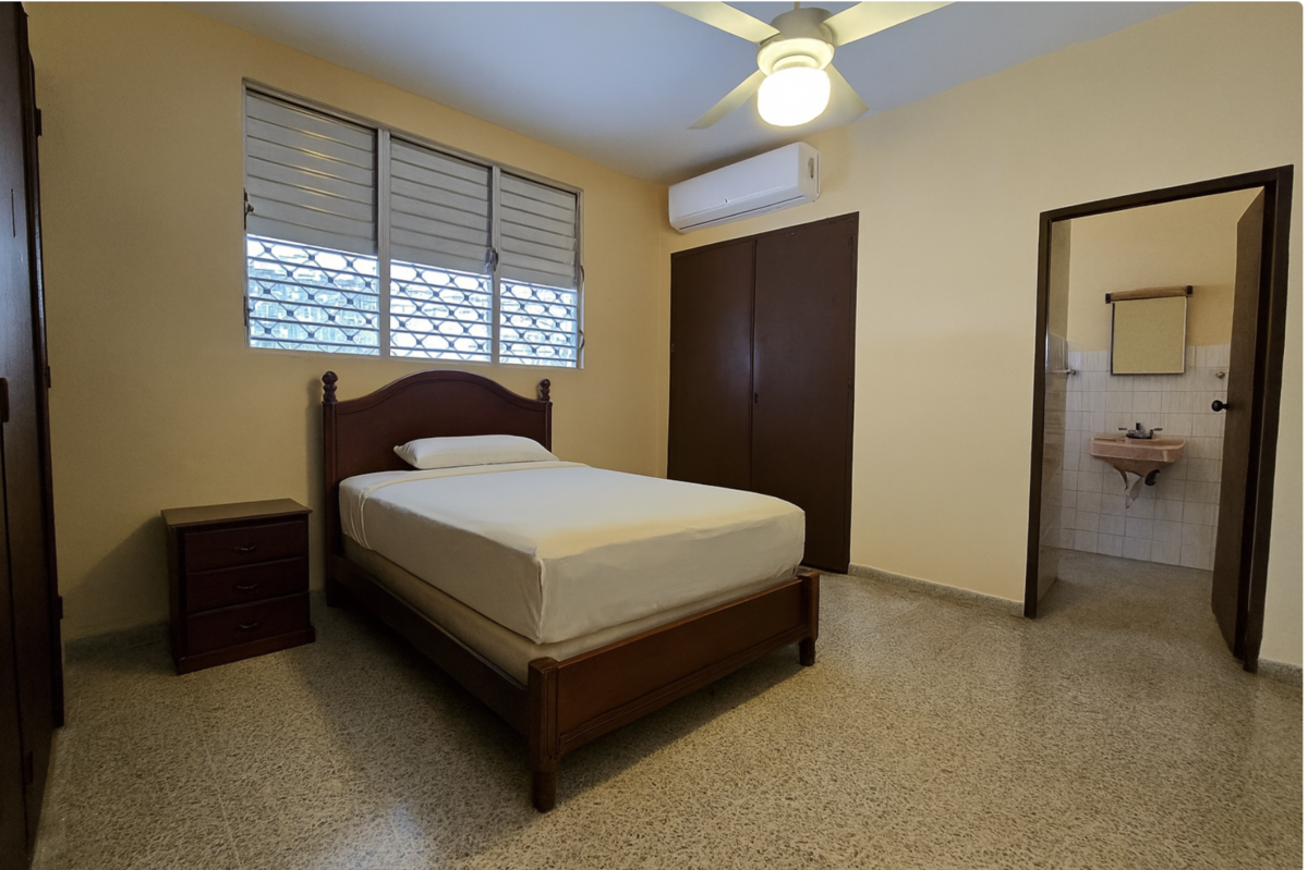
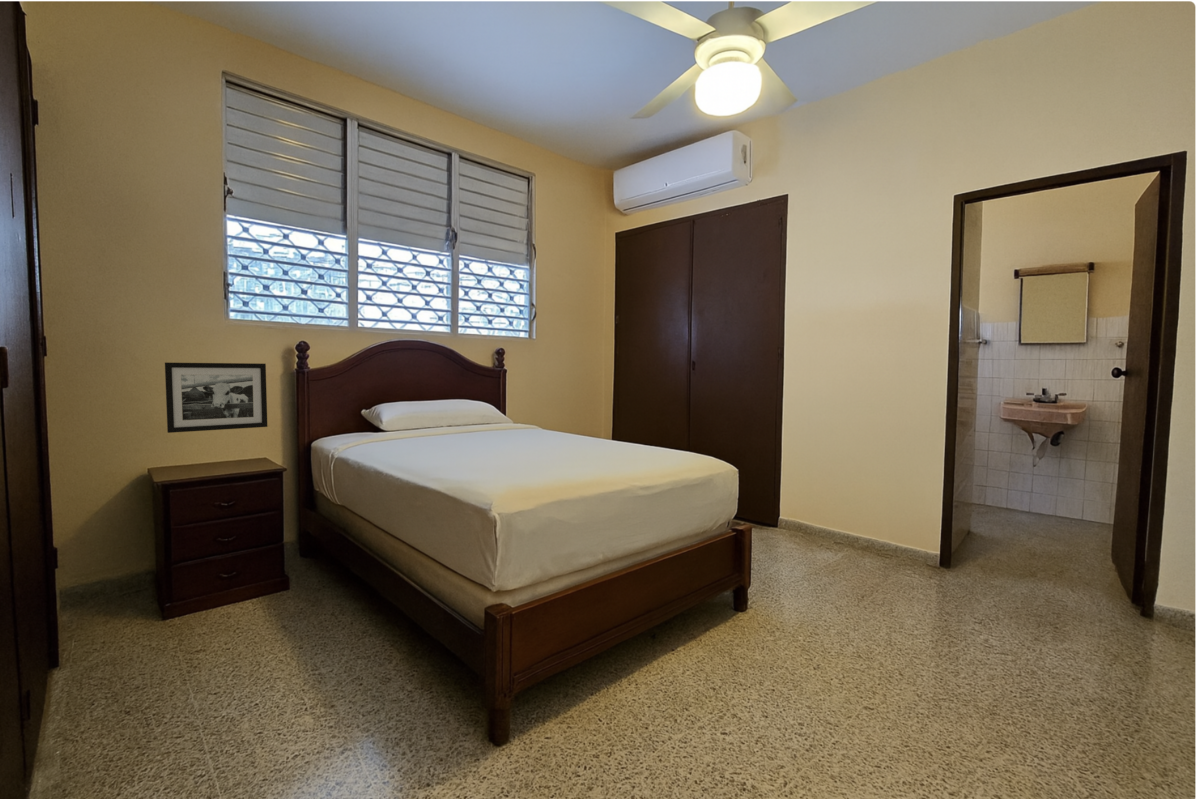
+ picture frame [164,361,268,434]
